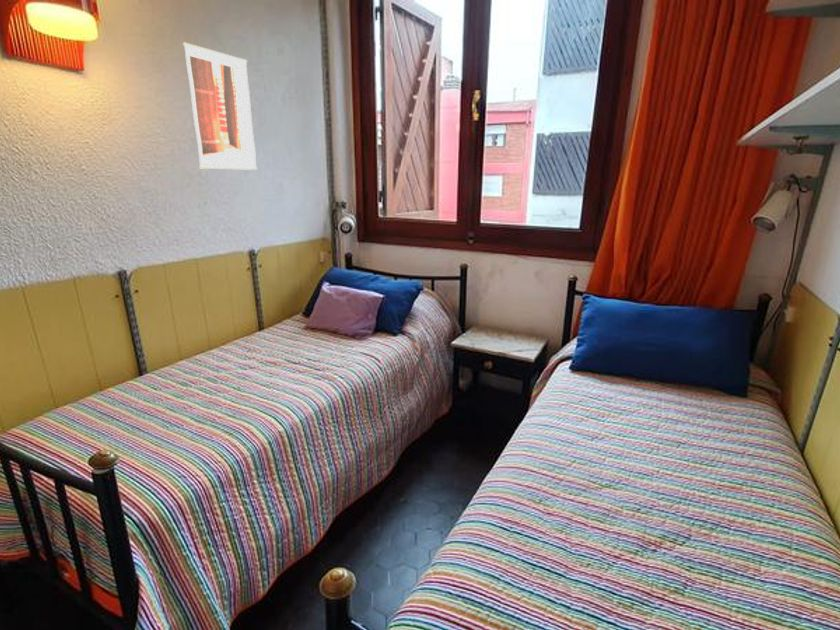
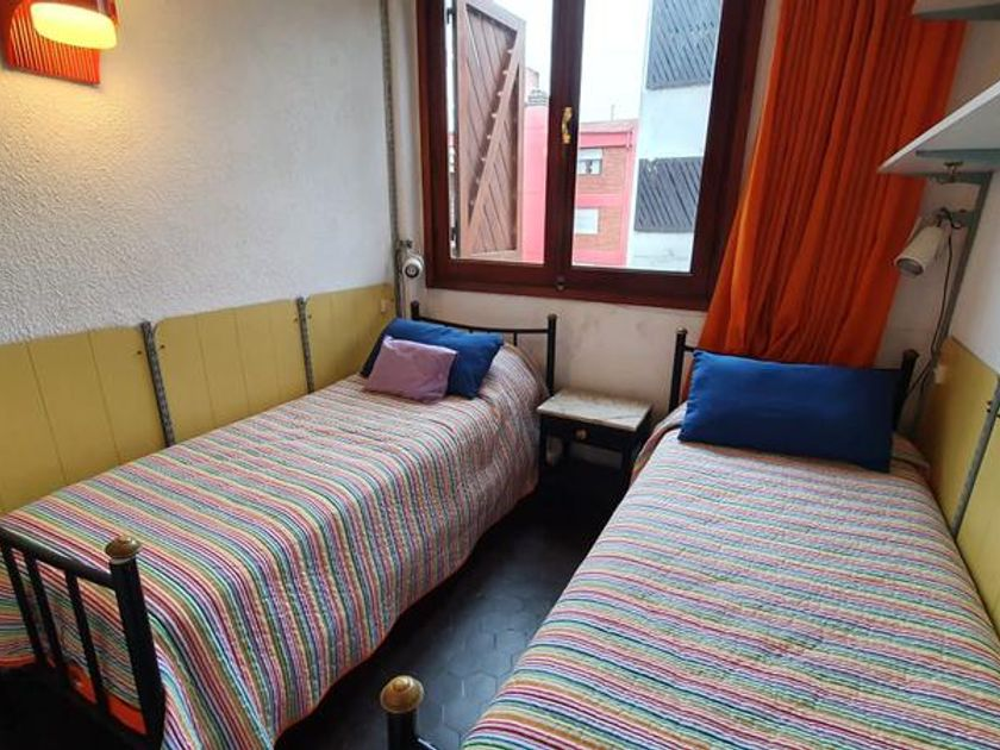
- wall art [182,42,258,171]
